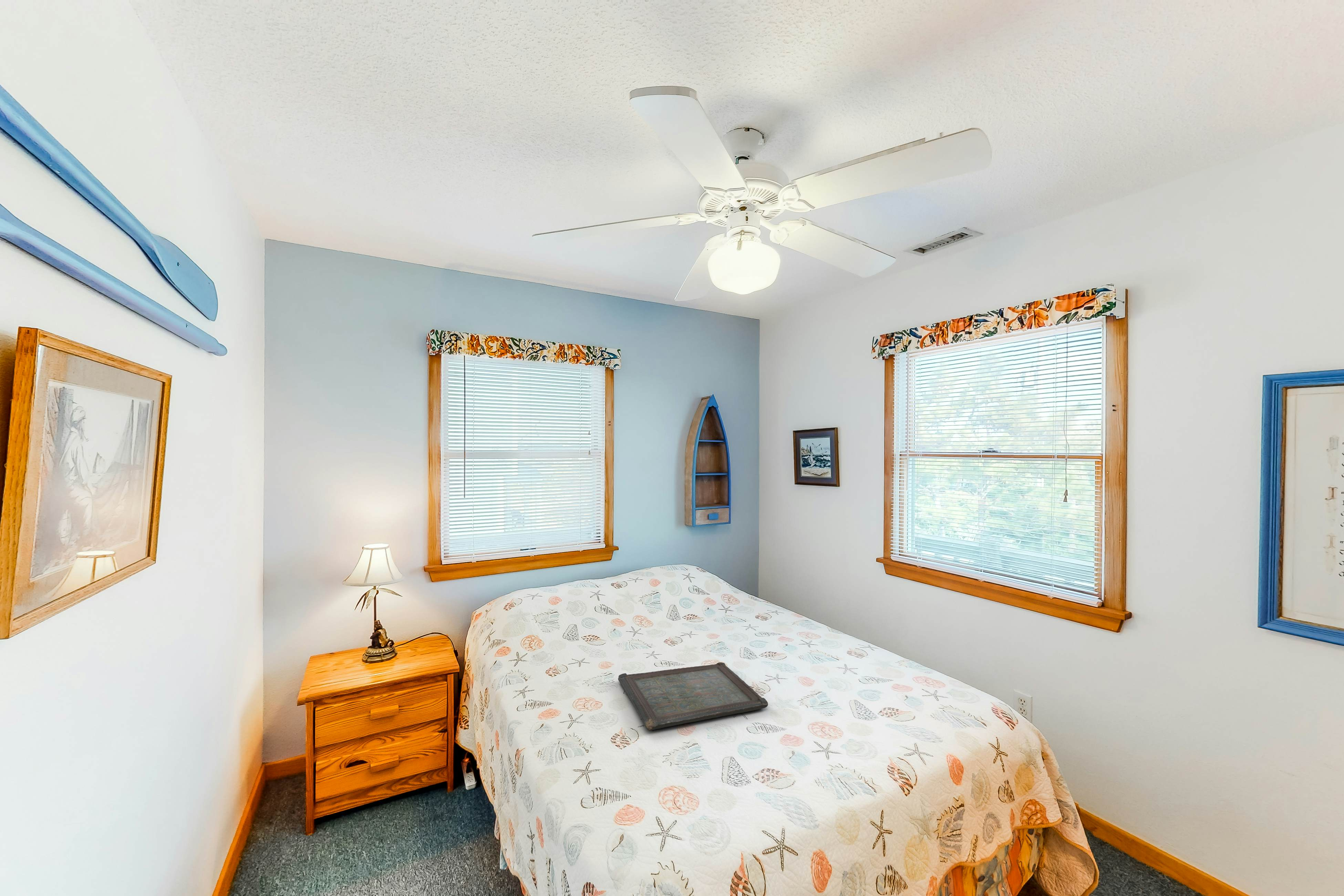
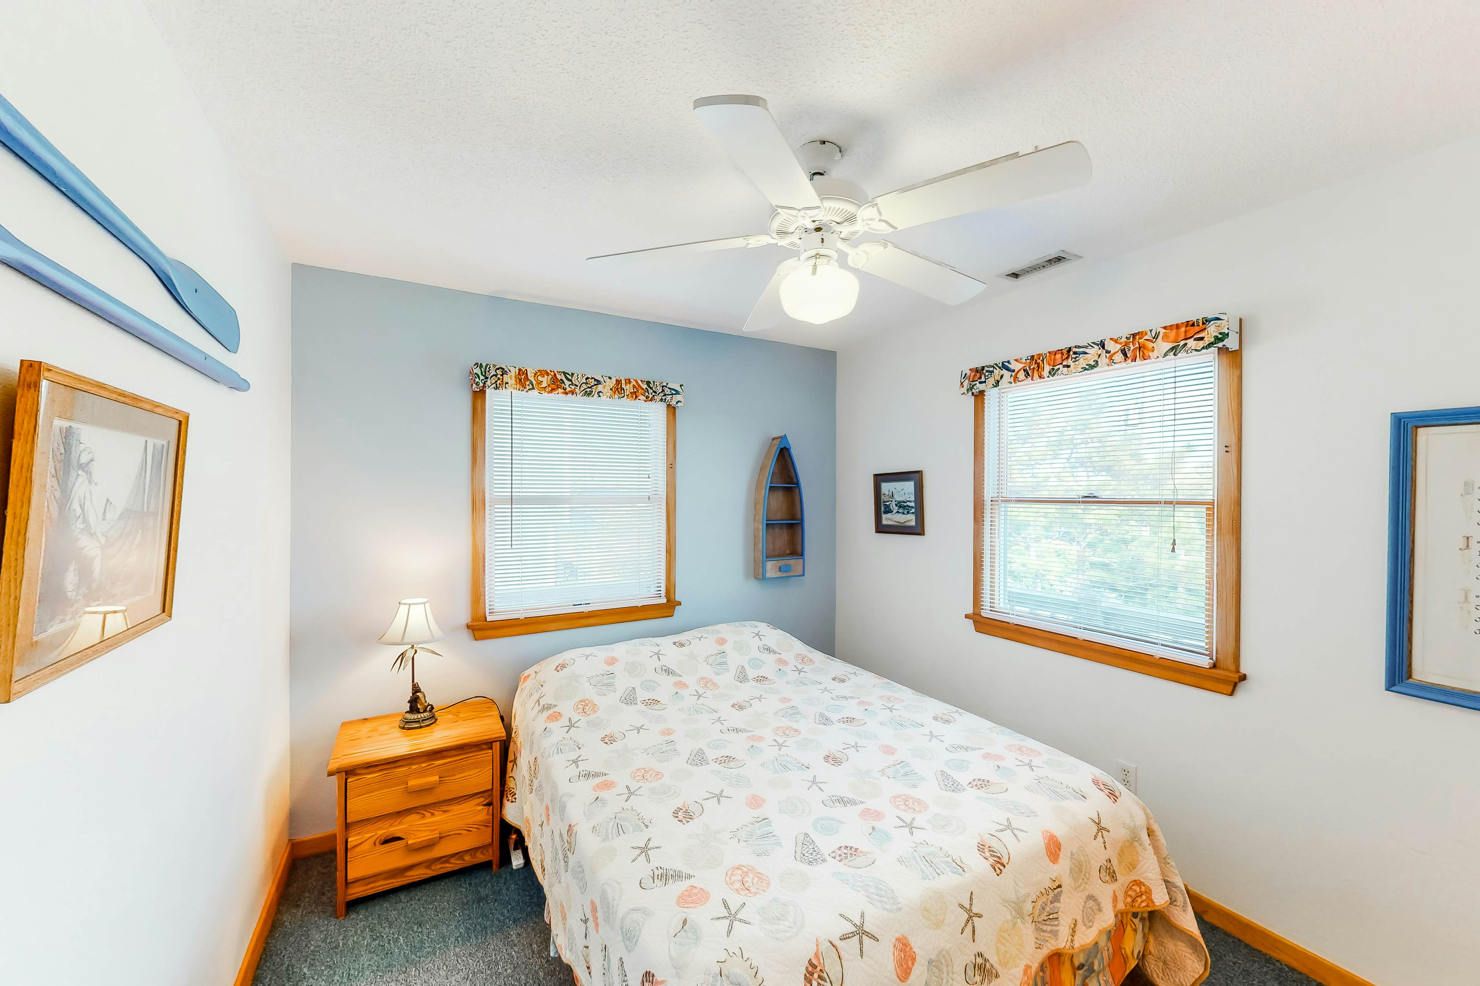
- serving tray [618,662,768,731]
